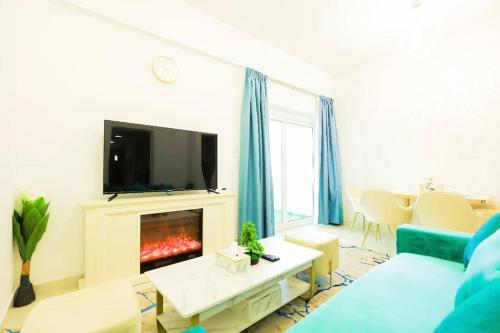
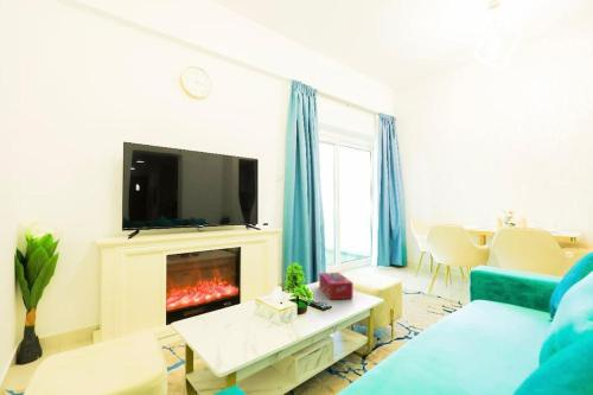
+ tissue box [318,272,353,300]
